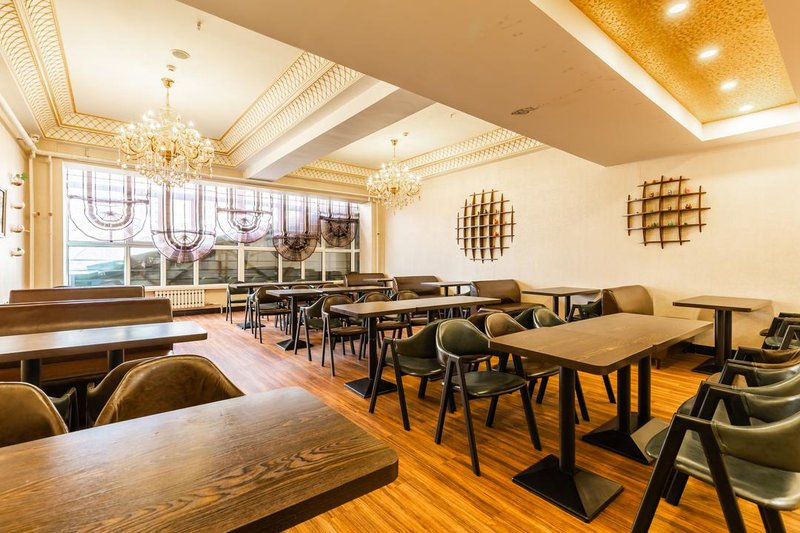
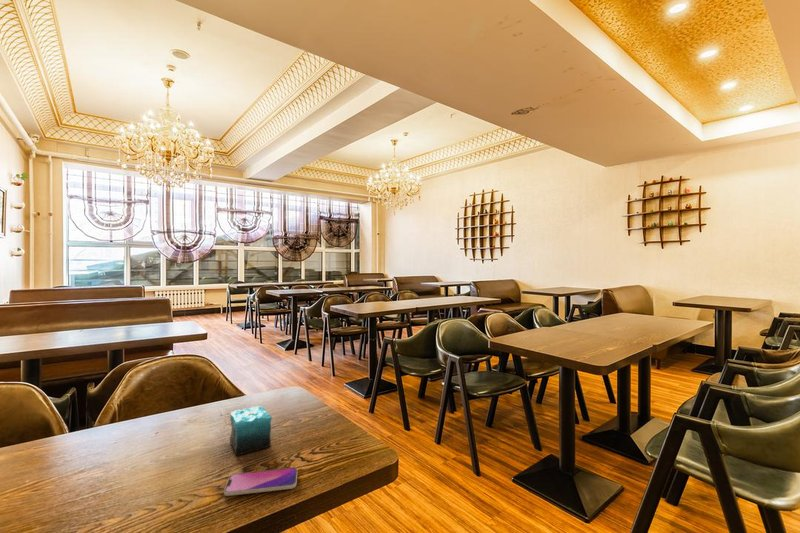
+ smartphone [223,467,298,497]
+ candle [229,405,273,457]
